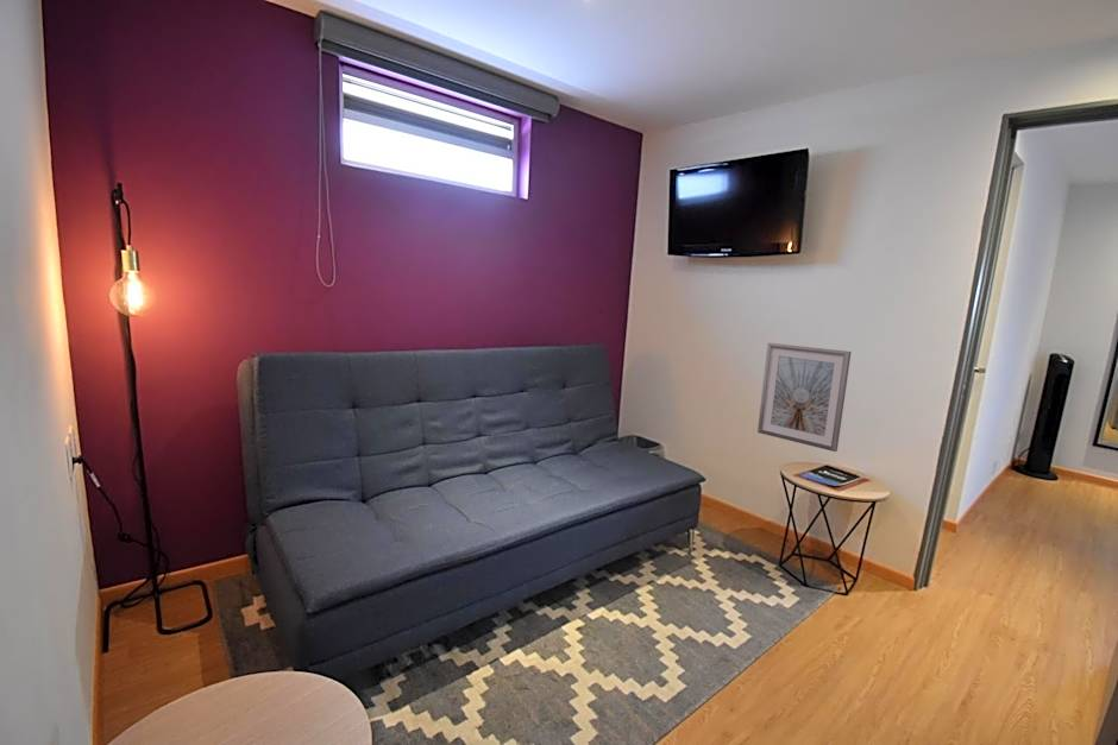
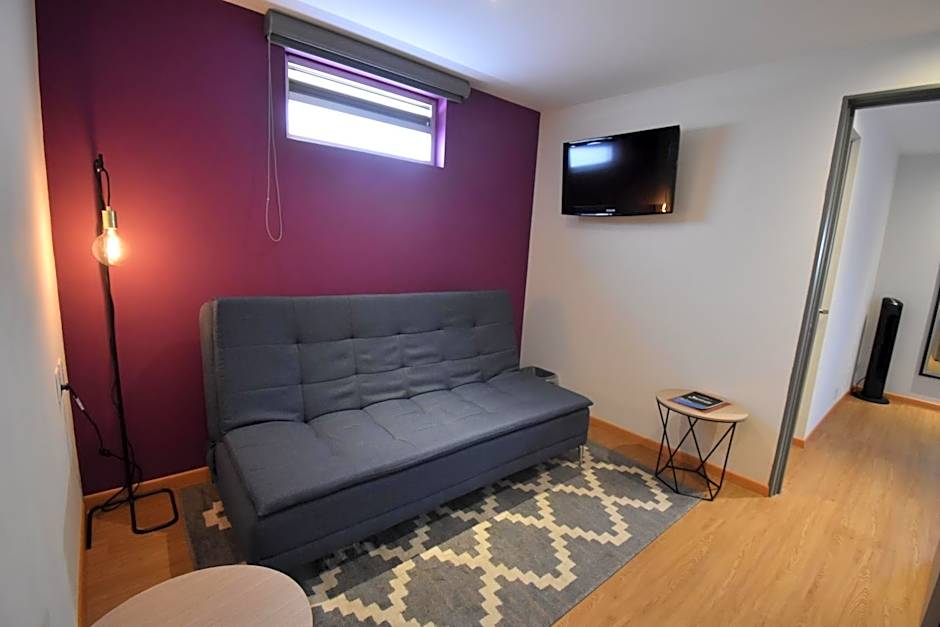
- picture frame [756,342,852,453]
